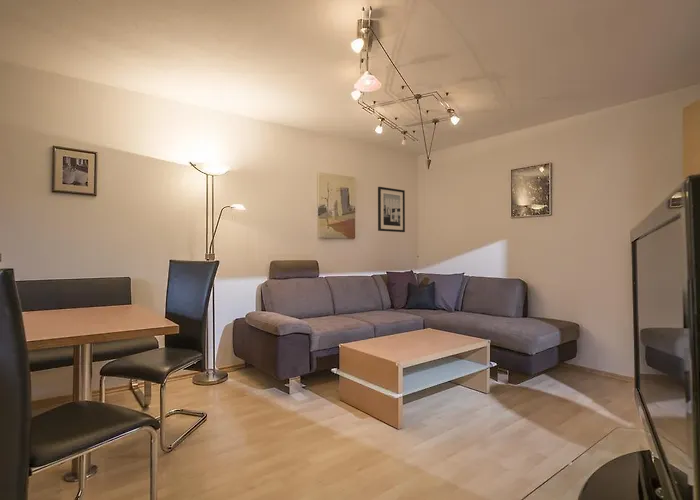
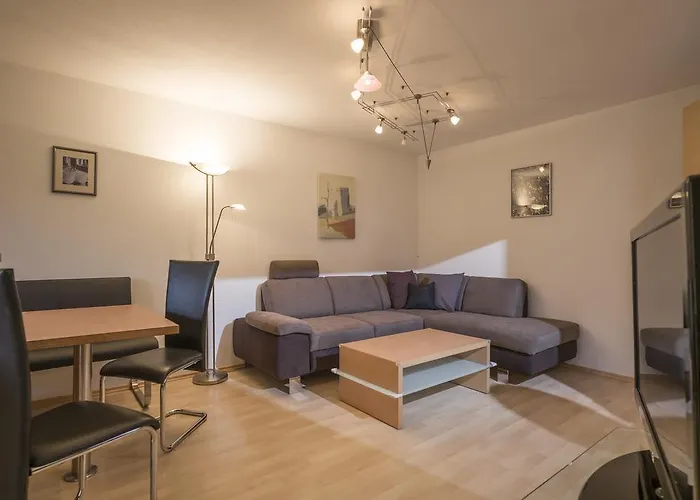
- wall art [377,186,406,233]
